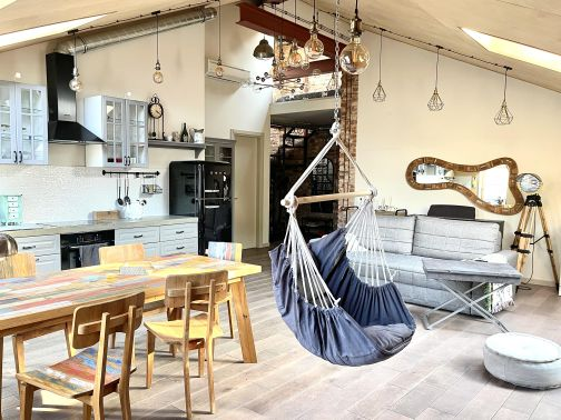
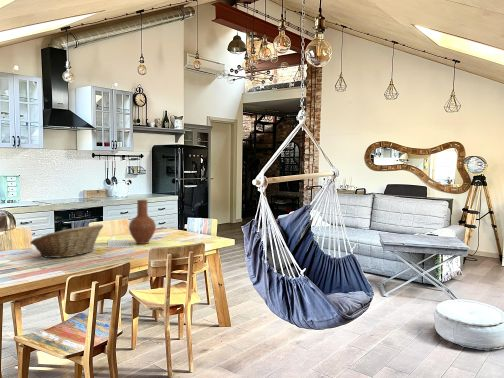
+ vase [128,199,157,245]
+ fruit basket [29,223,104,259]
